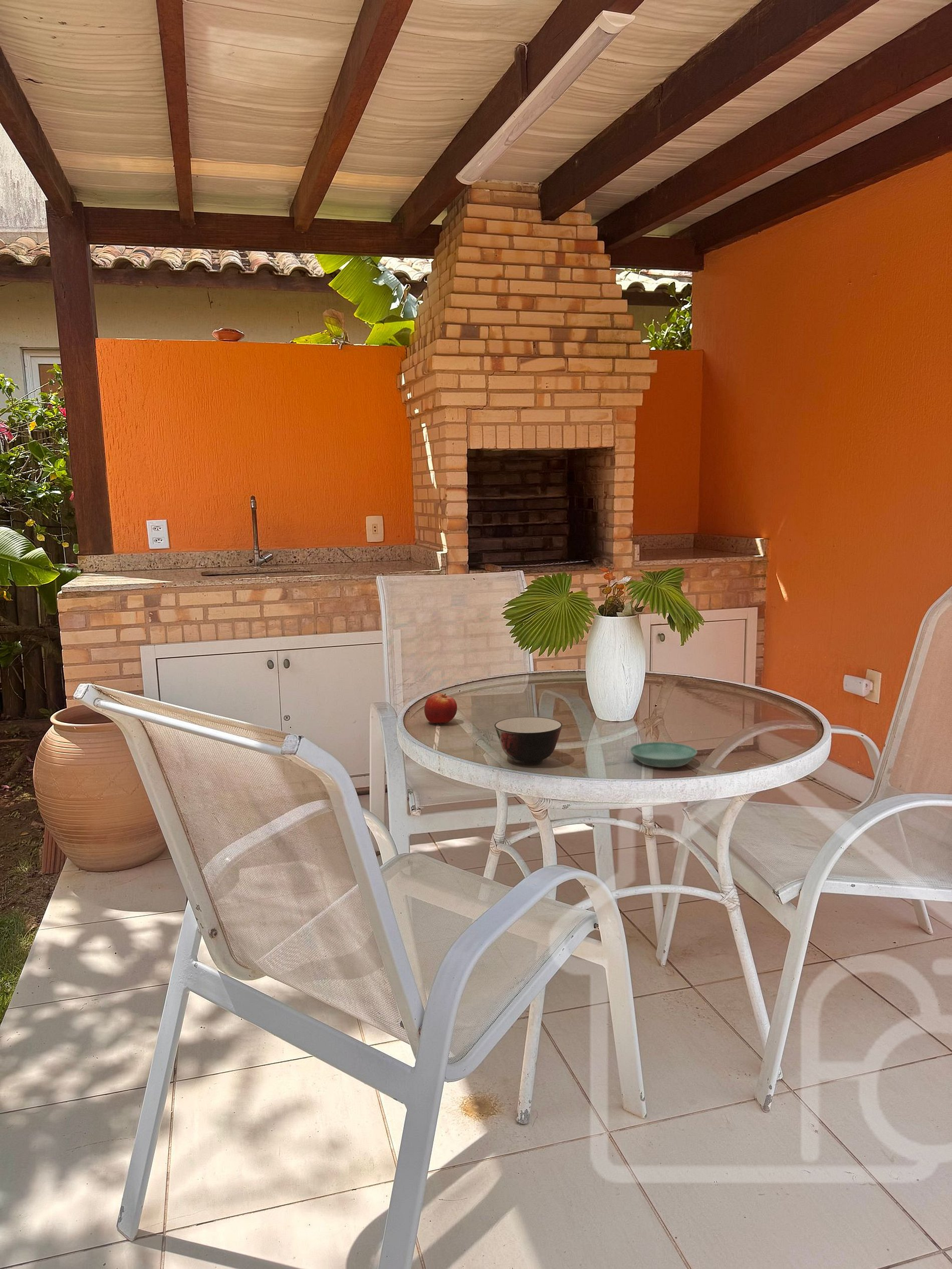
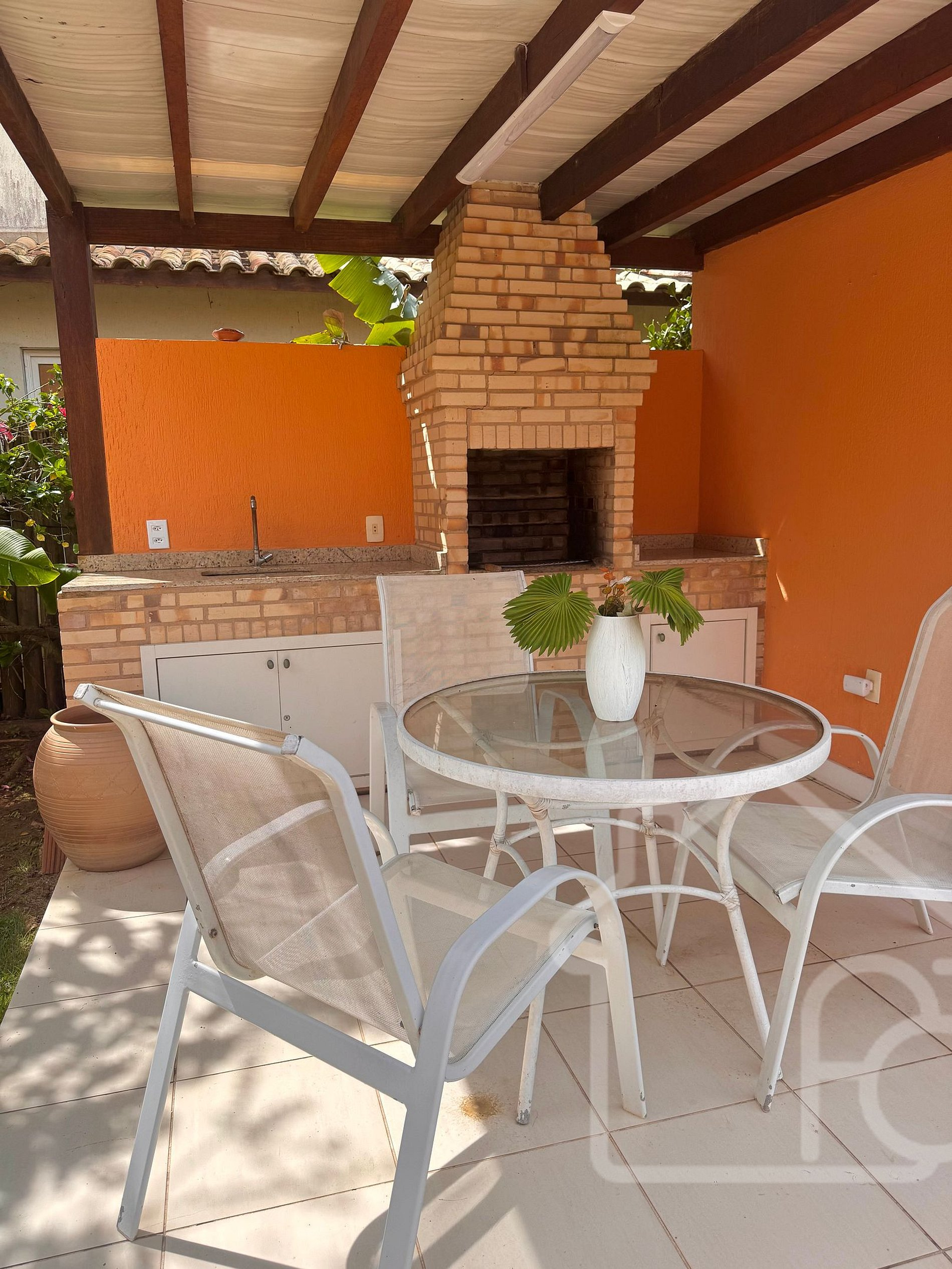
- saucer [629,741,698,768]
- fruit [424,692,457,723]
- soup bowl [494,716,563,766]
